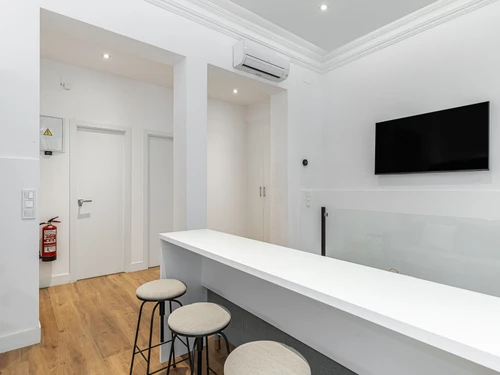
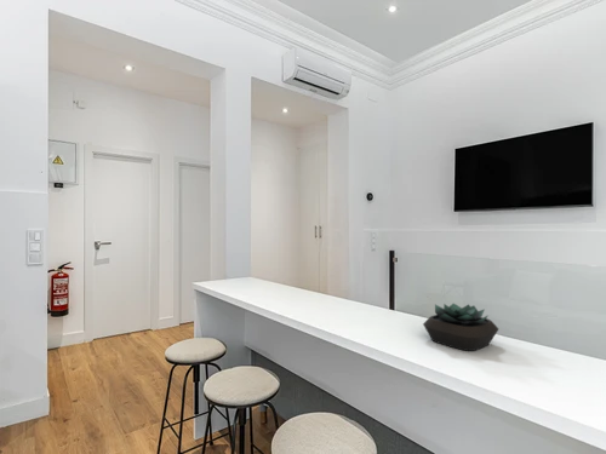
+ succulent plant [422,303,499,352]
